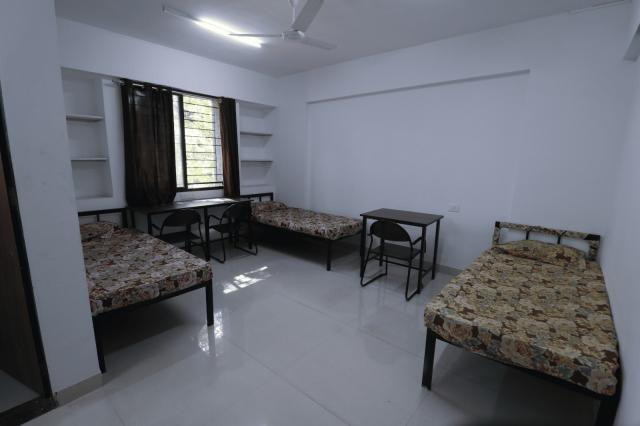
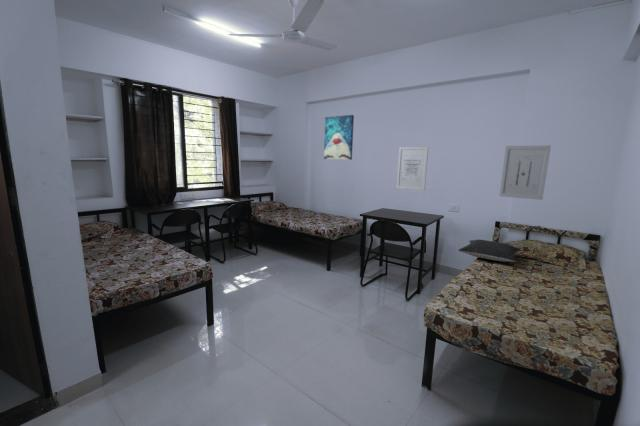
+ pillow [457,239,522,263]
+ wall art [395,146,429,191]
+ wall art [323,114,355,161]
+ wall art [498,144,552,201]
